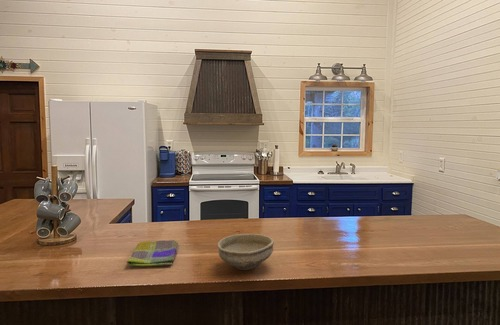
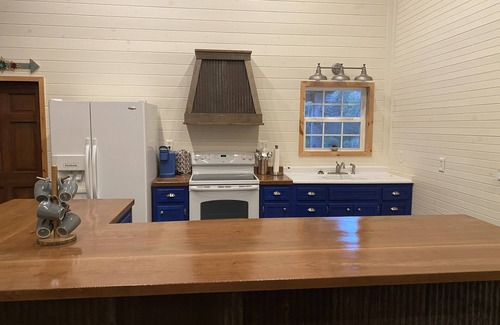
- dish towel [126,239,180,267]
- bowl [217,233,275,271]
